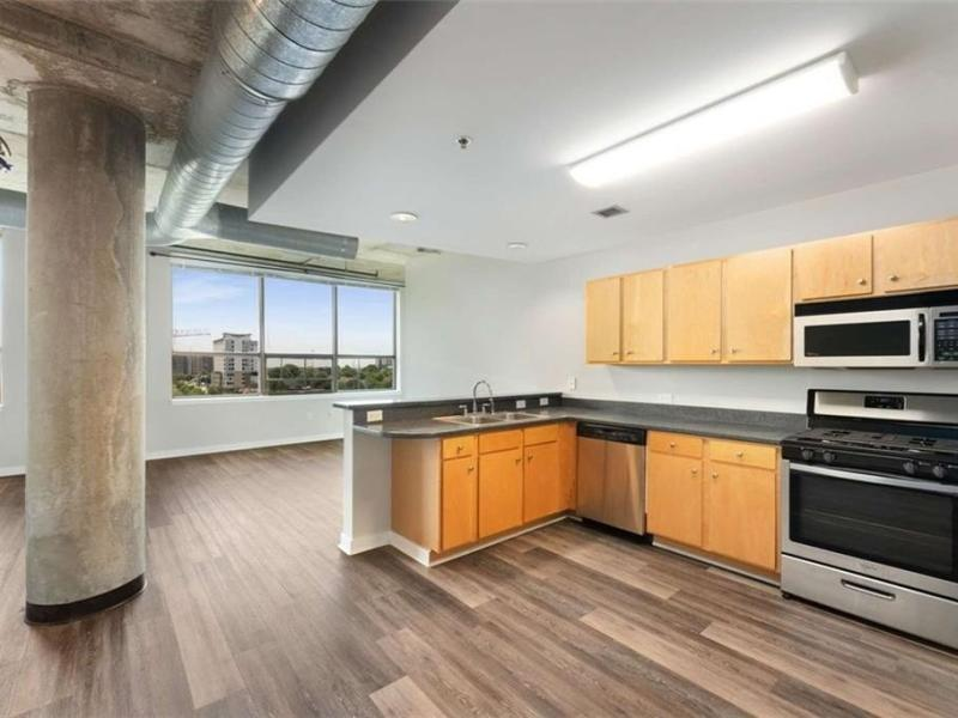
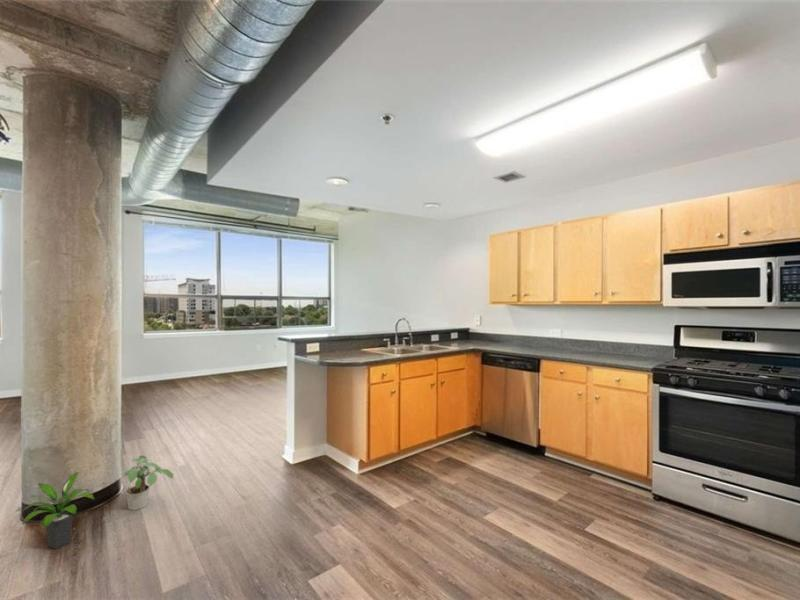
+ potted plant [122,454,175,511]
+ potted plant [21,471,95,550]
